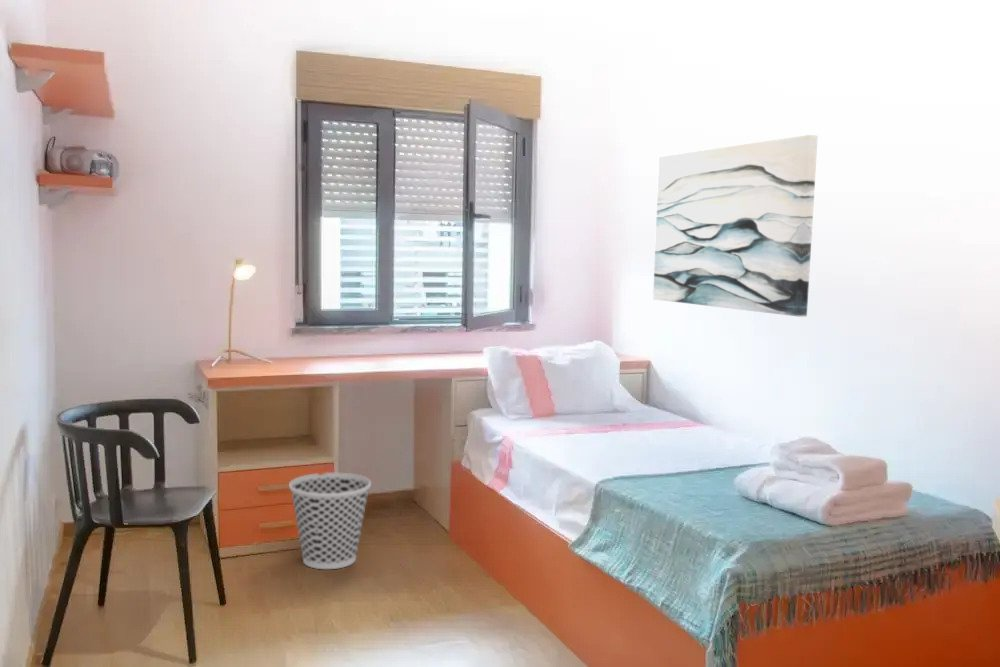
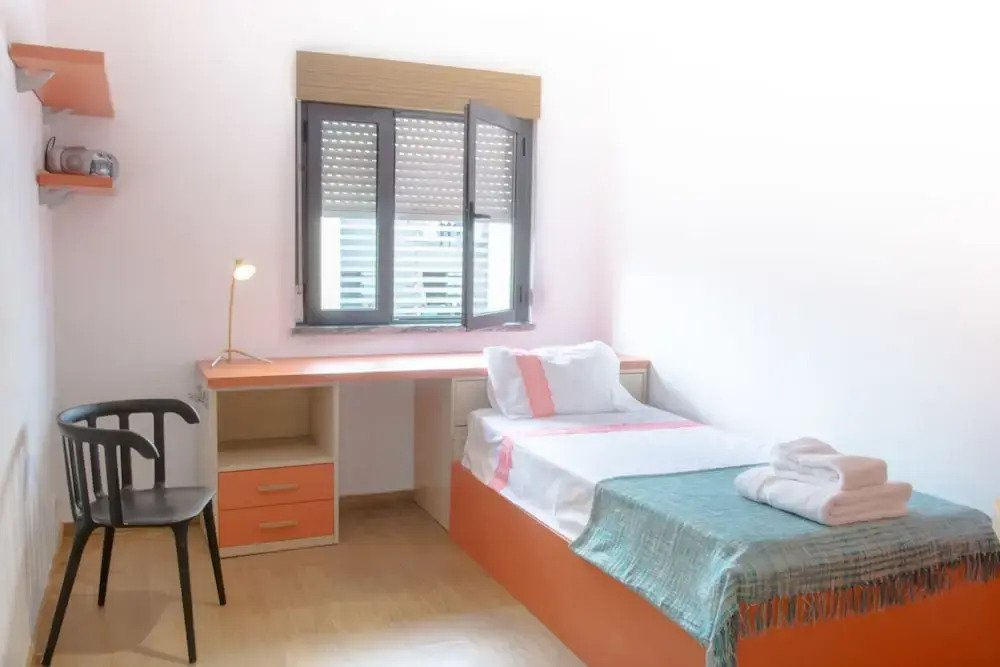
- wall art [652,134,819,317]
- wastebasket [288,472,372,570]
